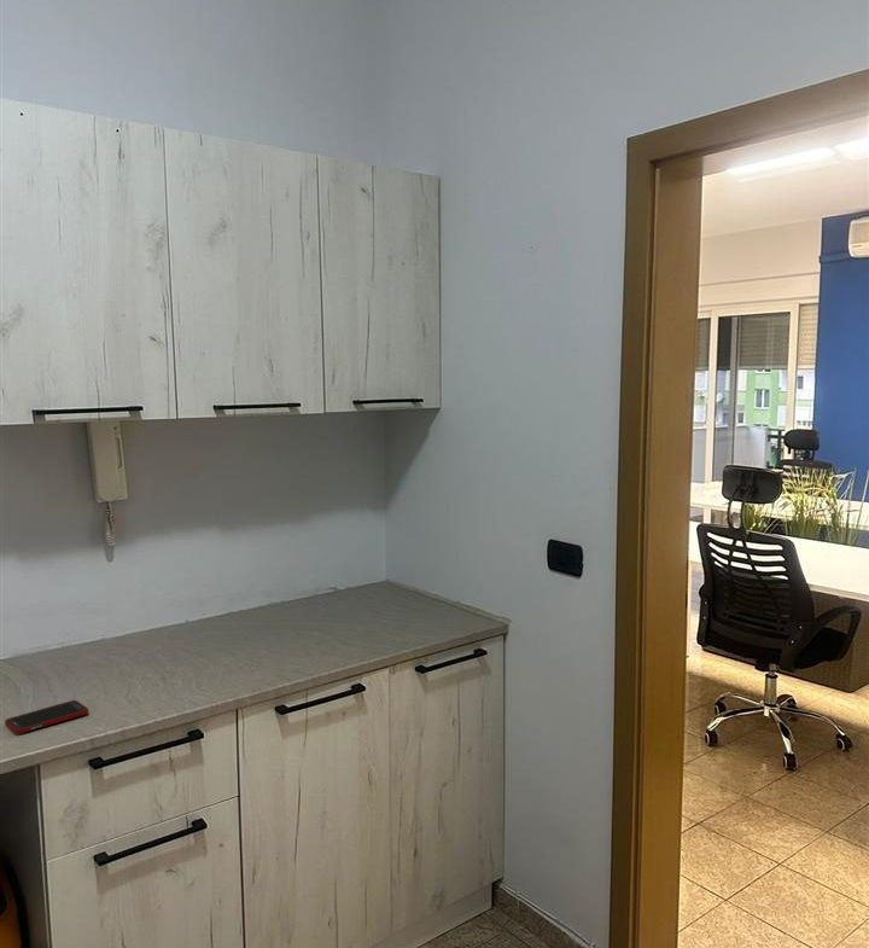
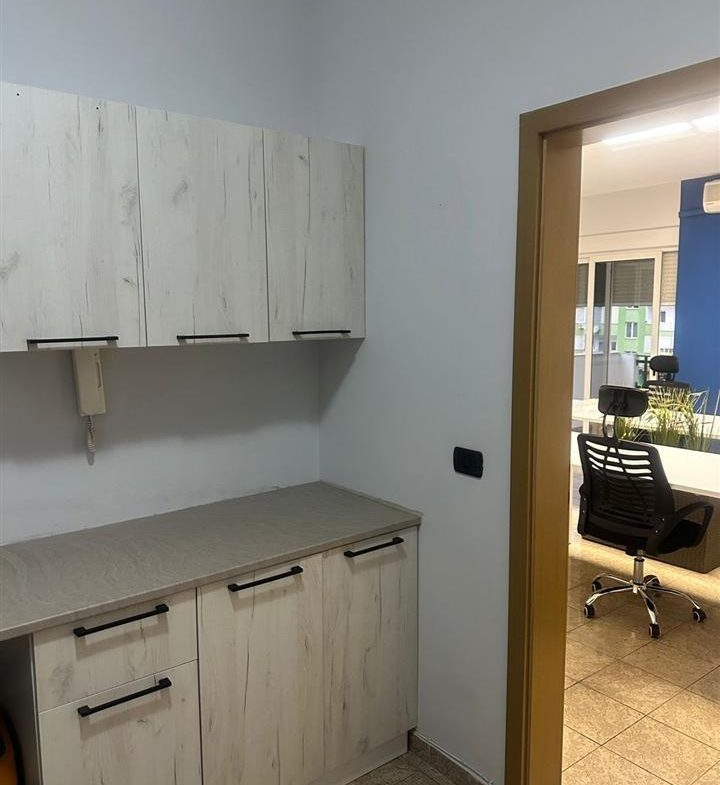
- cell phone [4,699,89,735]
